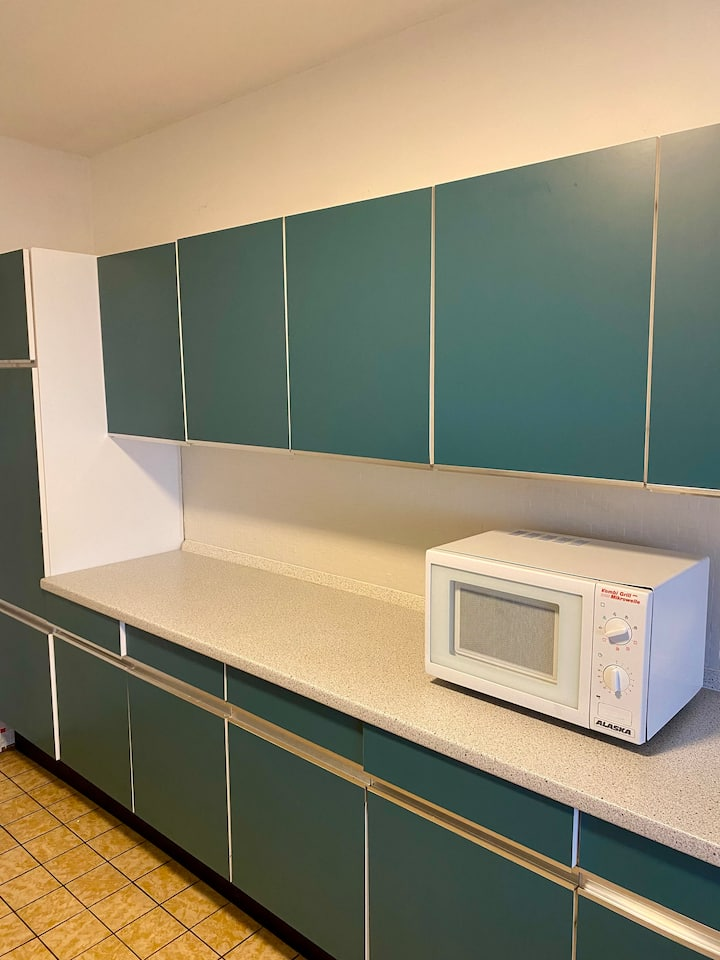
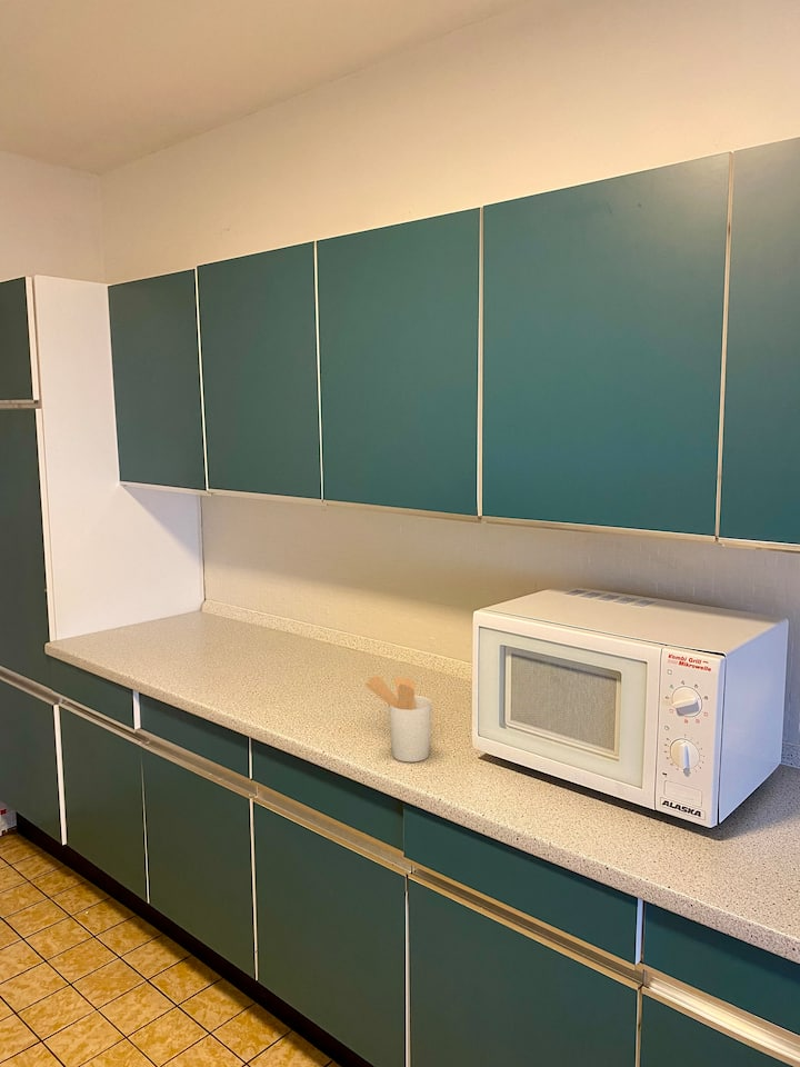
+ utensil holder [364,675,433,762]
